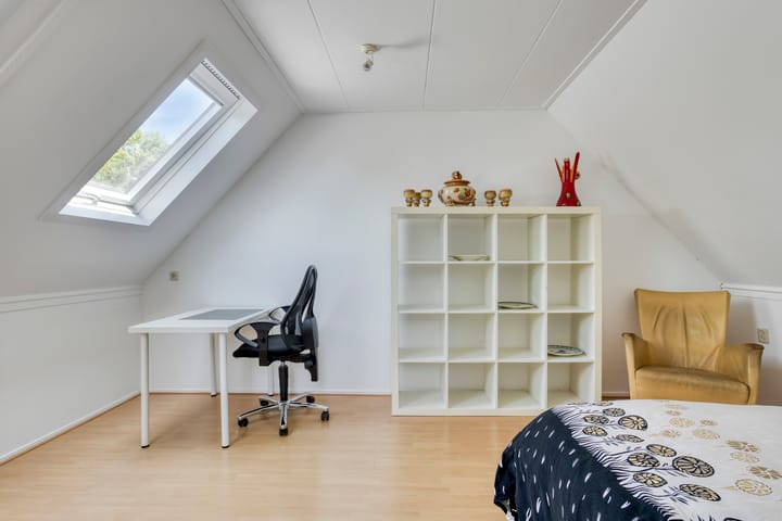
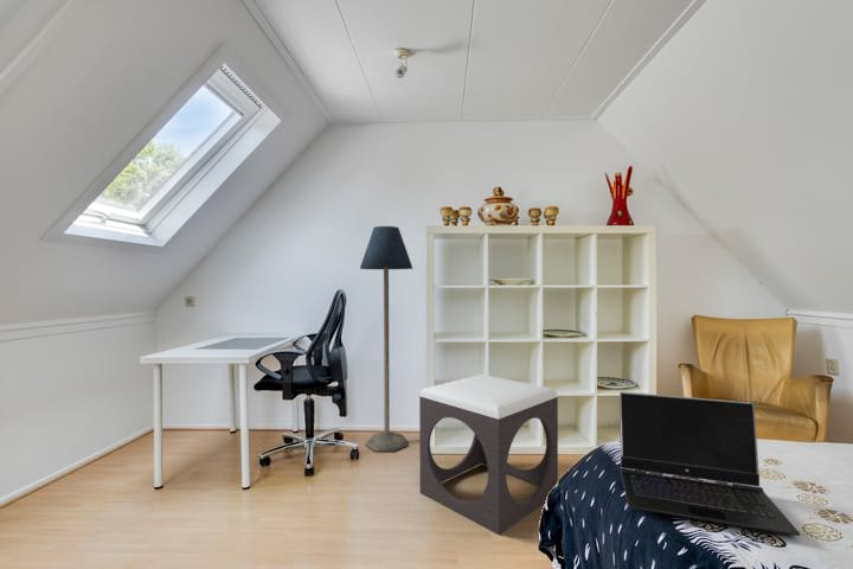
+ laptop computer [618,391,801,537]
+ floor lamp [359,225,413,453]
+ footstool [418,373,559,536]
